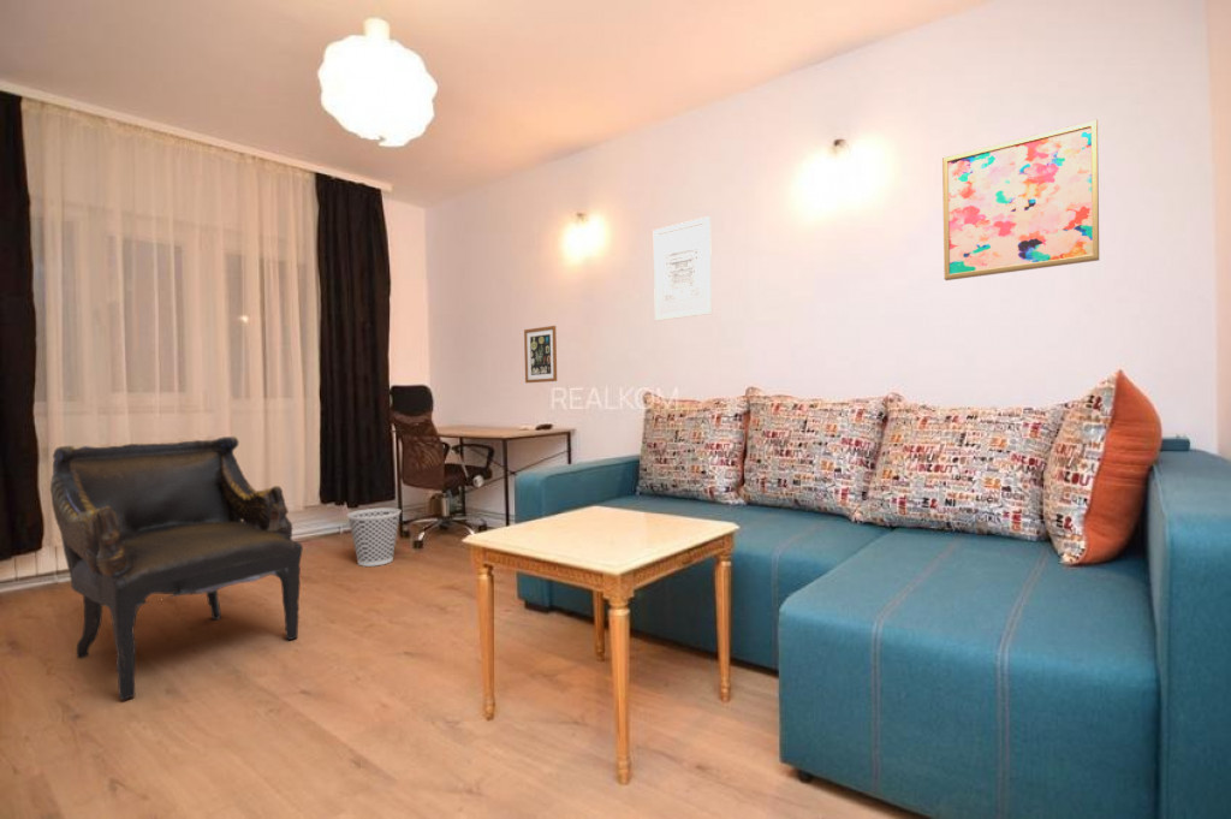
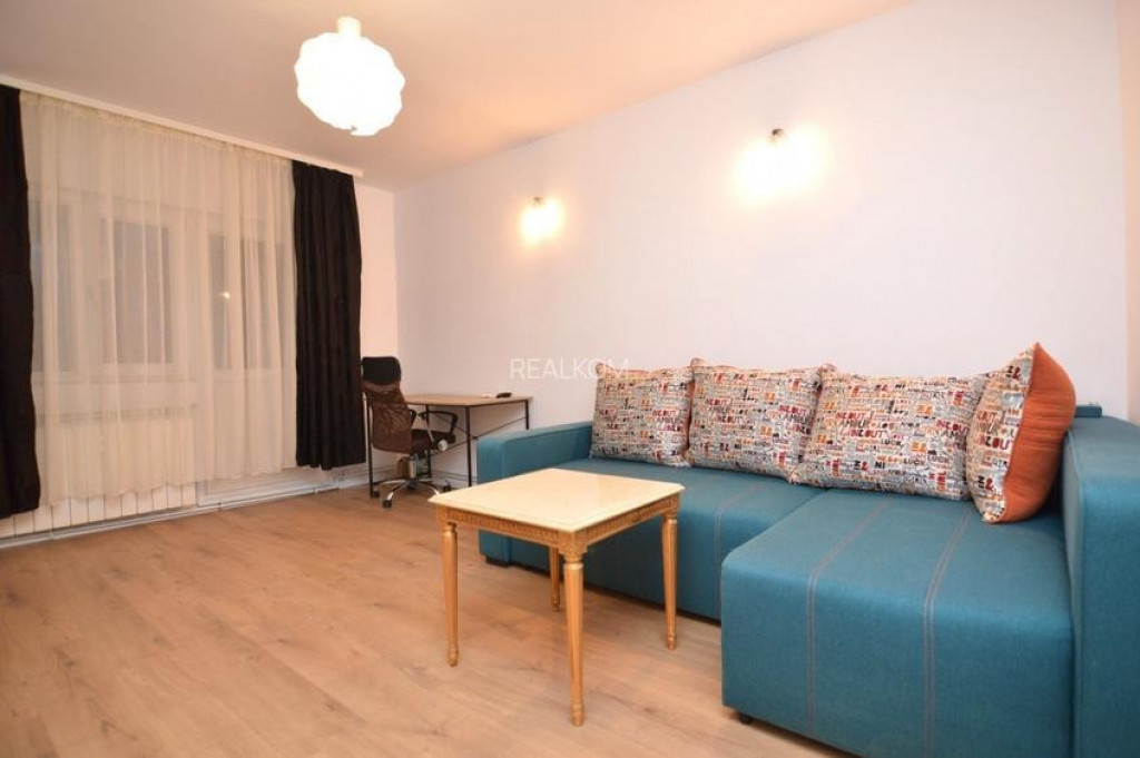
- wall art [653,215,713,322]
- armchair [49,435,304,701]
- wall art [523,325,558,384]
- wall art [941,119,1100,281]
- wastebasket [346,506,402,568]
